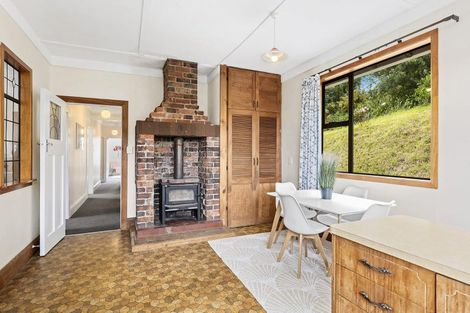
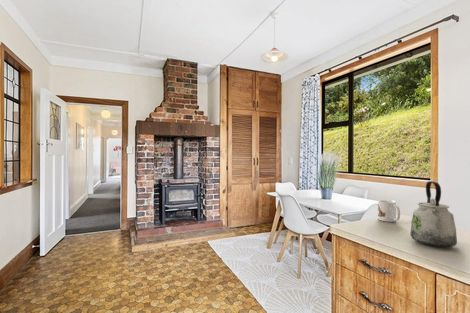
+ kettle [409,180,458,248]
+ mug [377,199,401,223]
